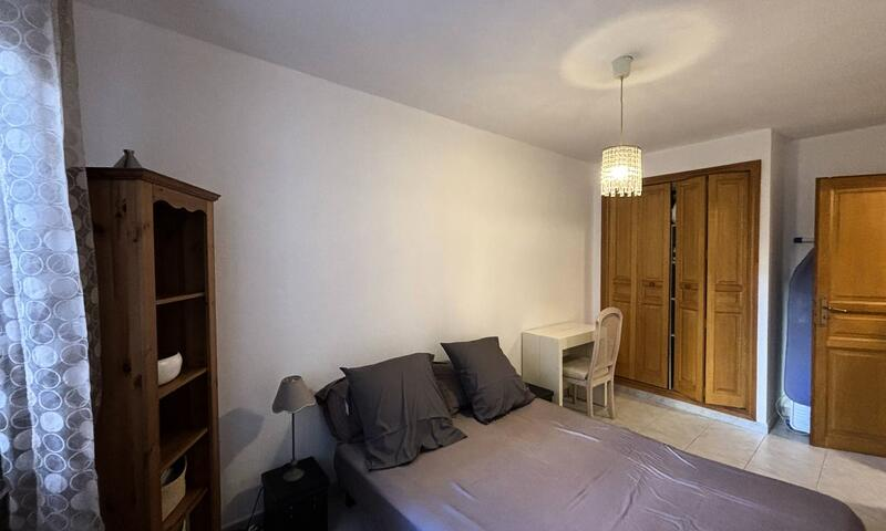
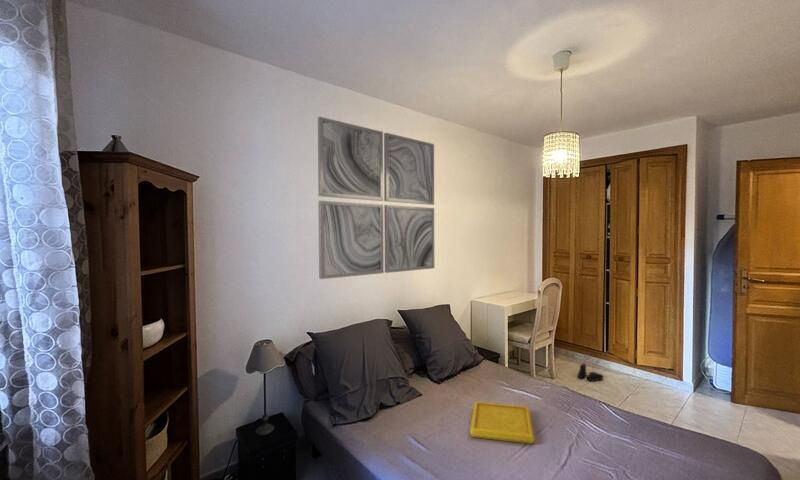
+ wall art [317,116,435,280]
+ boots [576,362,605,383]
+ serving tray [469,401,536,445]
